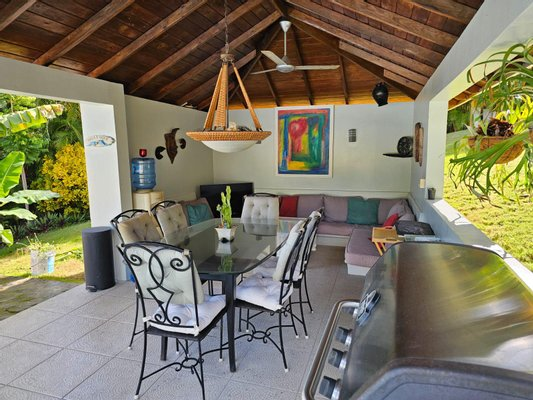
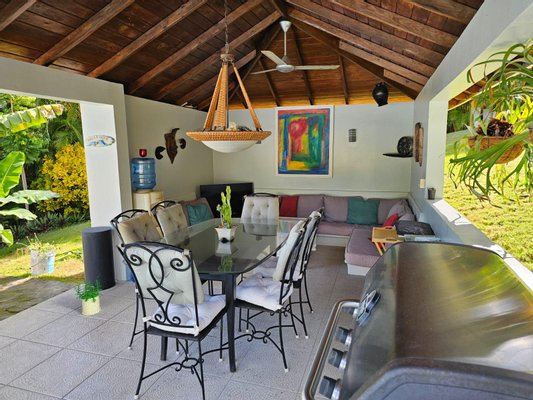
+ potted plant [73,279,104,316]
